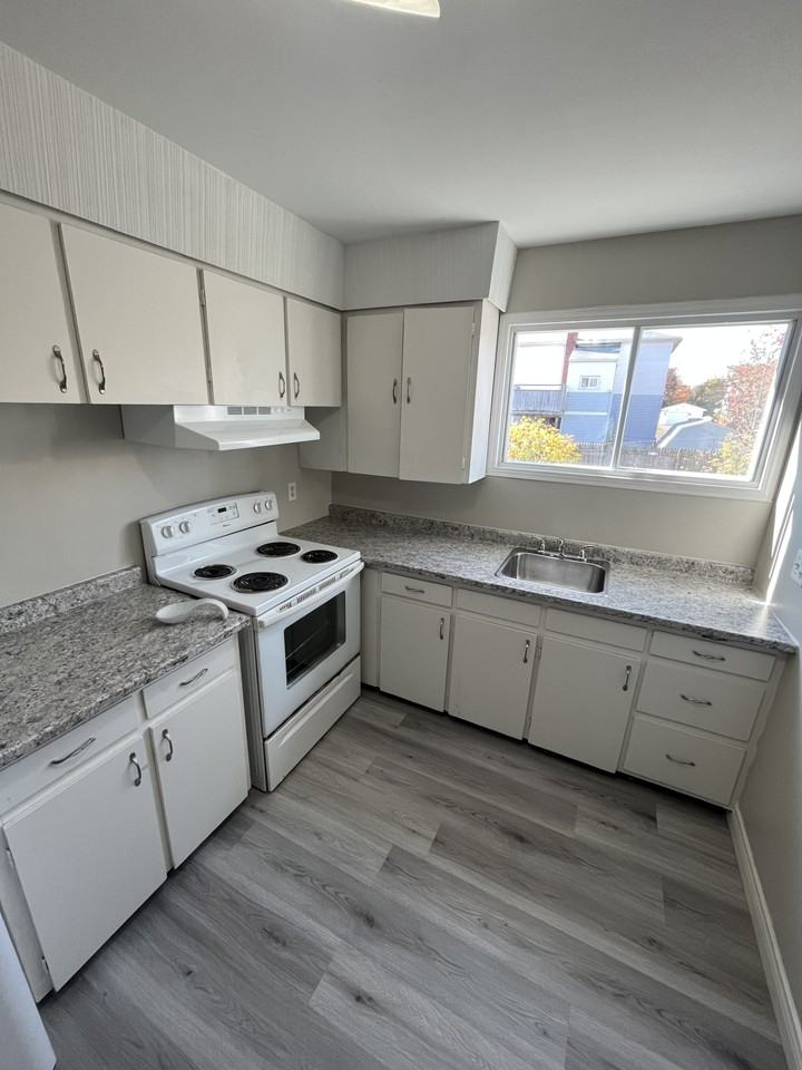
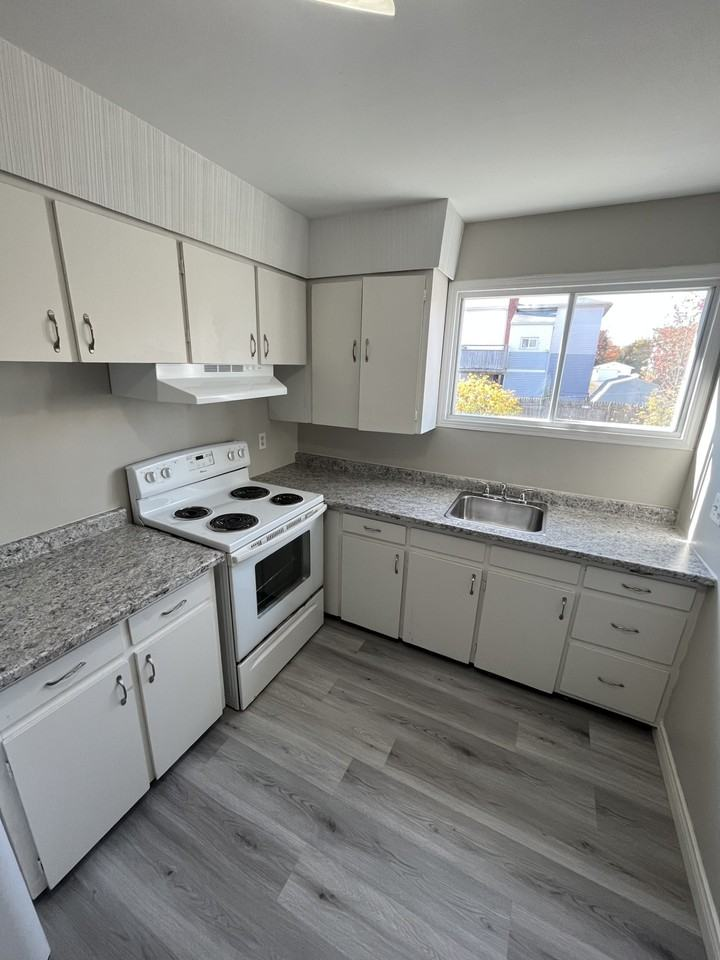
- spoon rest [155,597,229,624]
